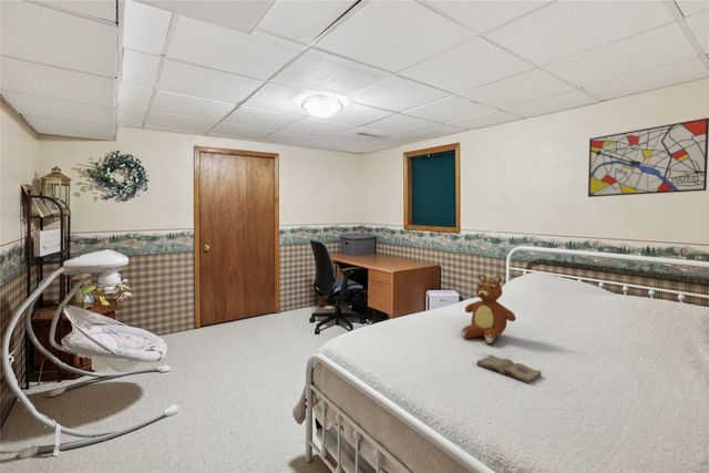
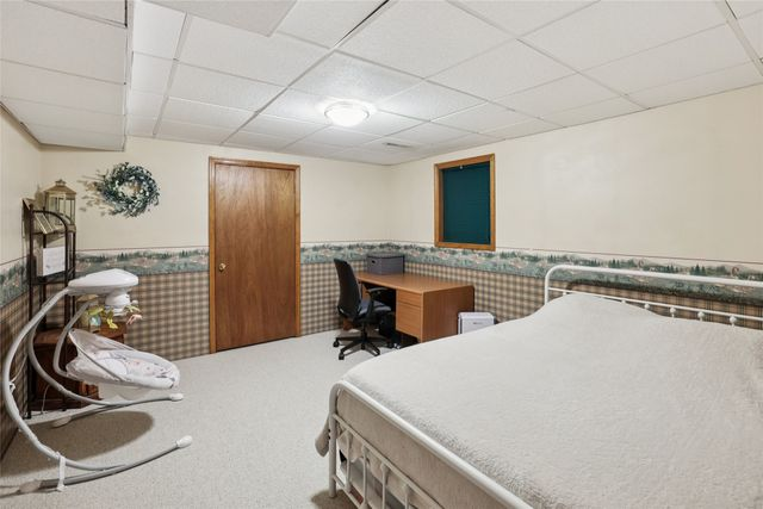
- teddy bear [460,273,516,345]
- diary [476,353,543,384]
- wall art [587,116,709,198]
